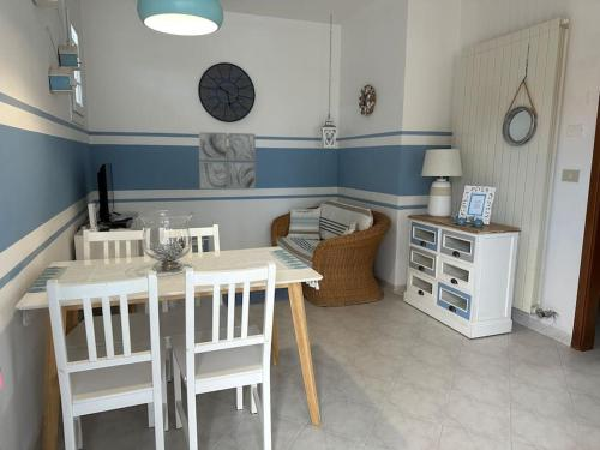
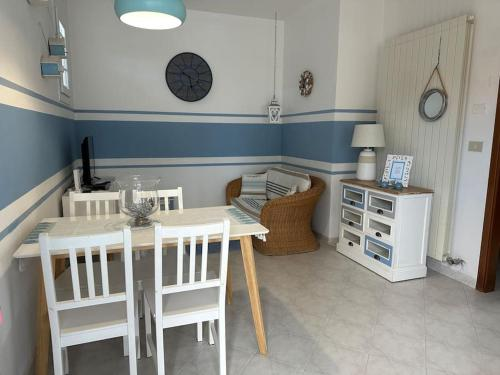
- wall art [198,131,257,191]
